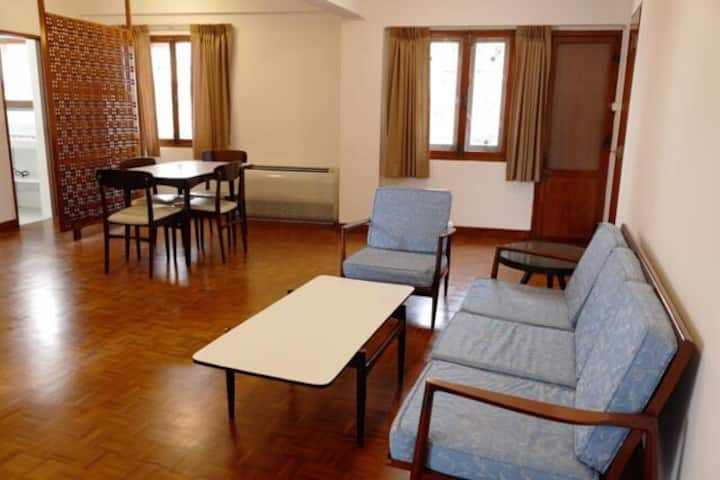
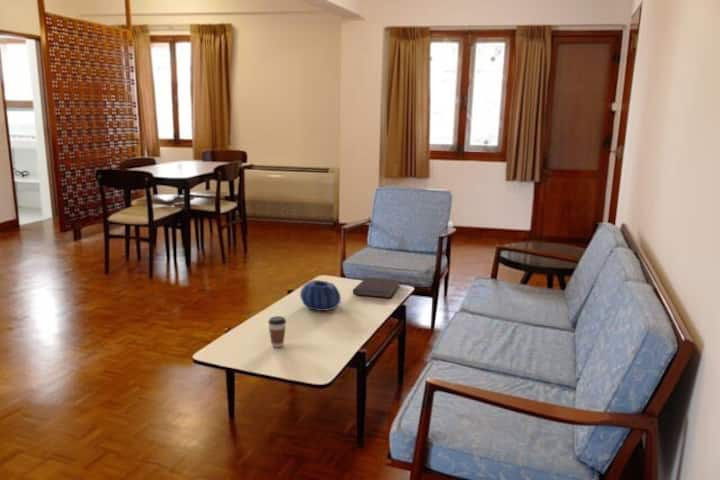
+ decorative bowl [299,279,342,312]
+ coffee cup [267,315,287,348]
+ notebook [352,277,402,299]
